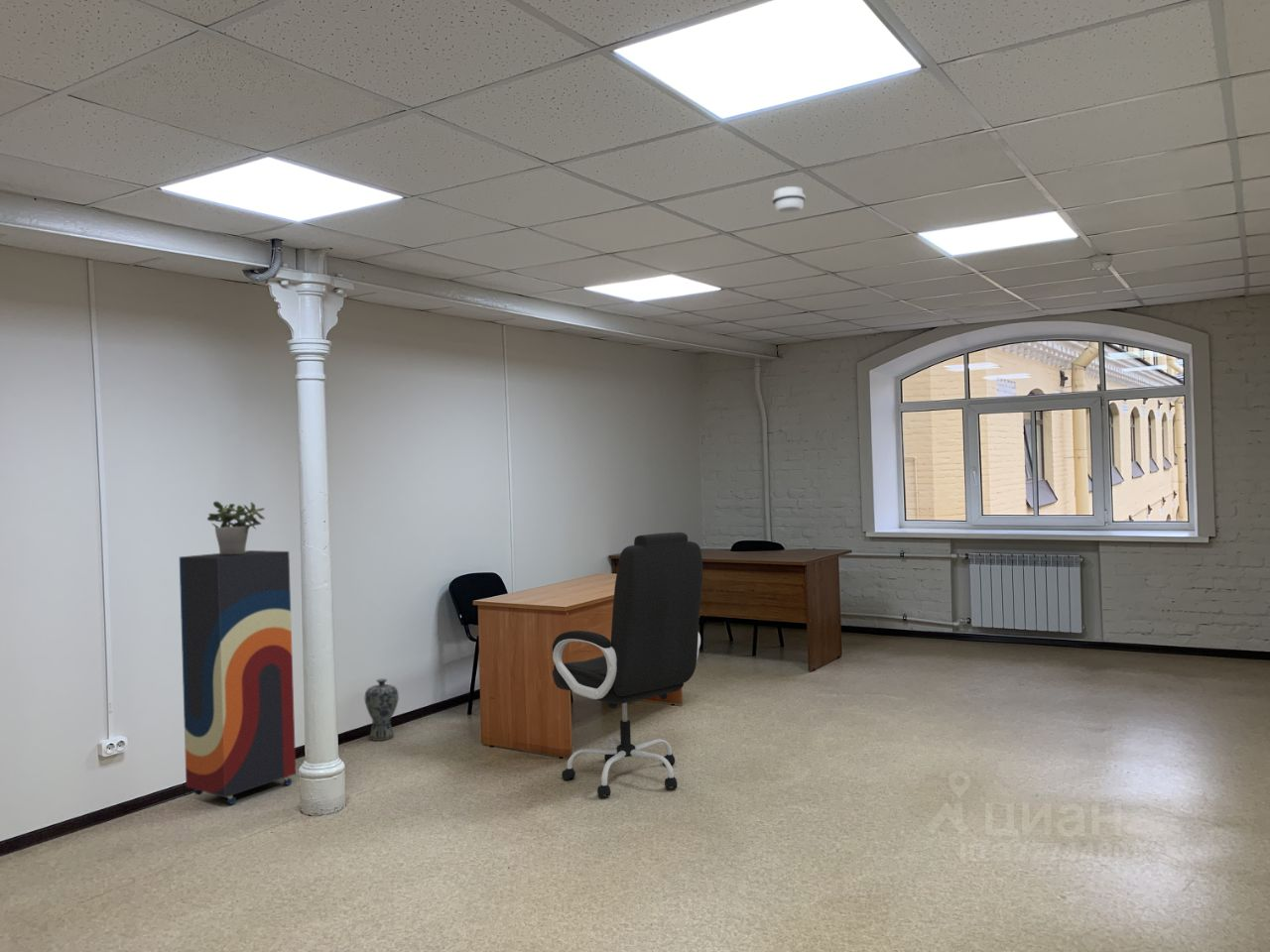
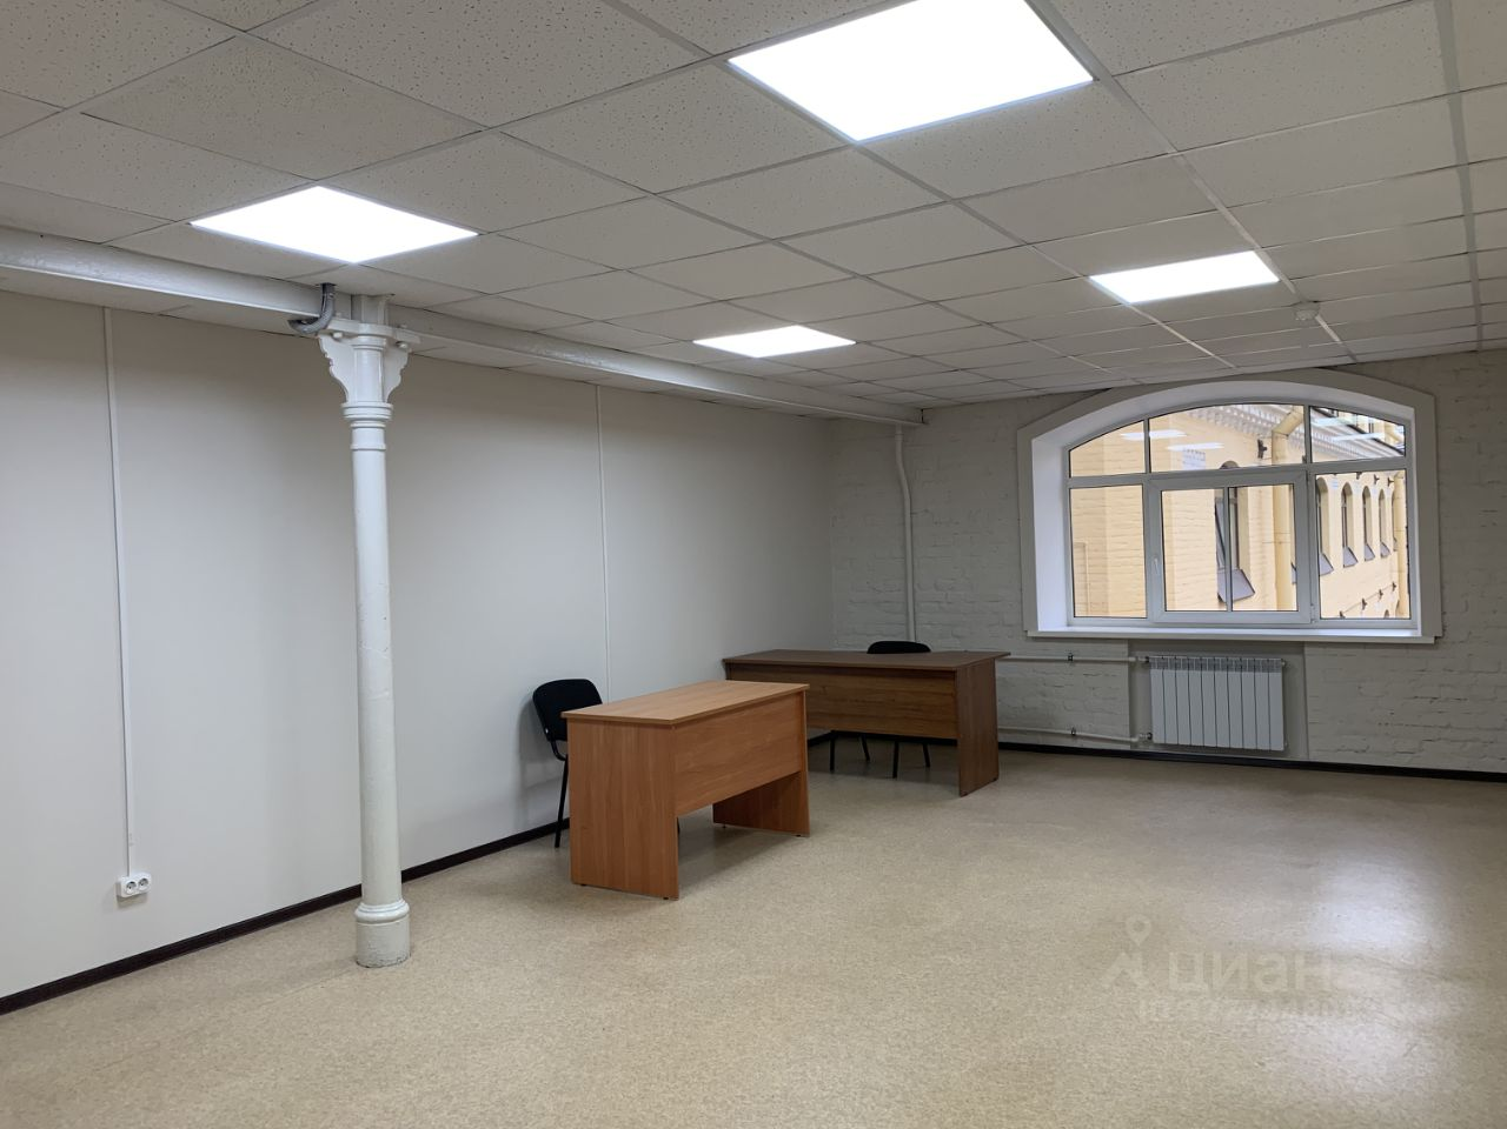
- potted plant [206,500,266,555]
- office chair [552,532,703,798]
- shelving unit [179,549,297,805]
- smoke detector [771,185,807,214]
- vase [364,678,400,742]
